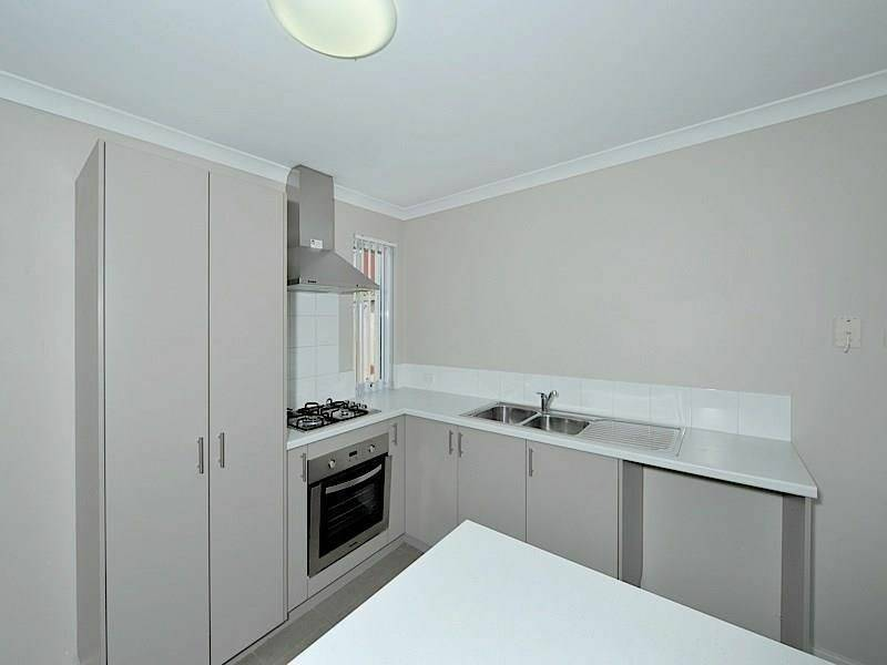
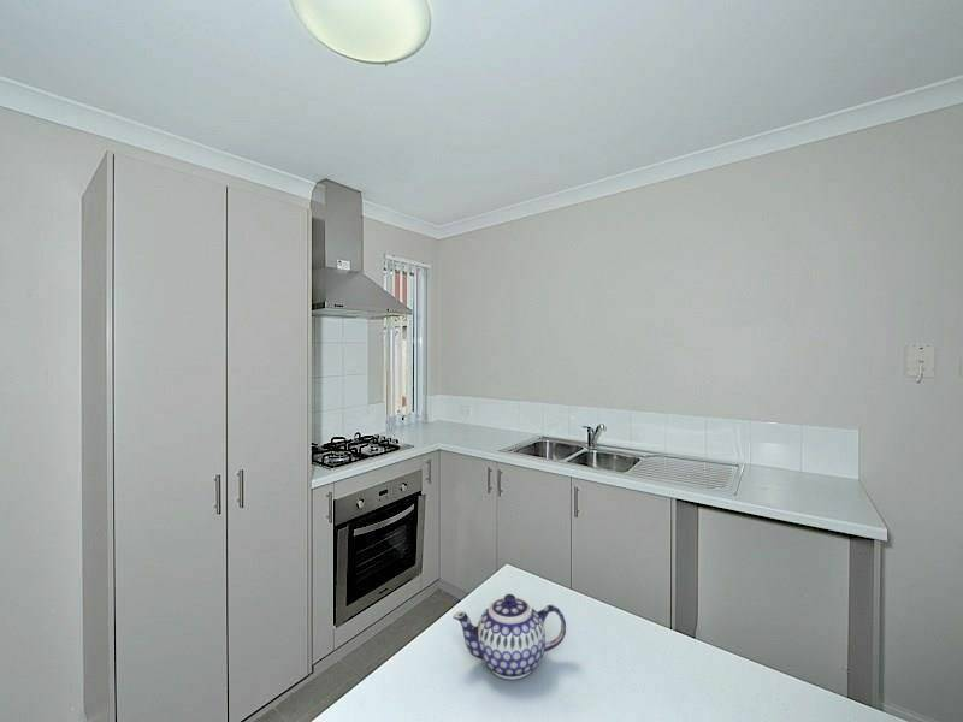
+ teapot [451,593,567,681]
